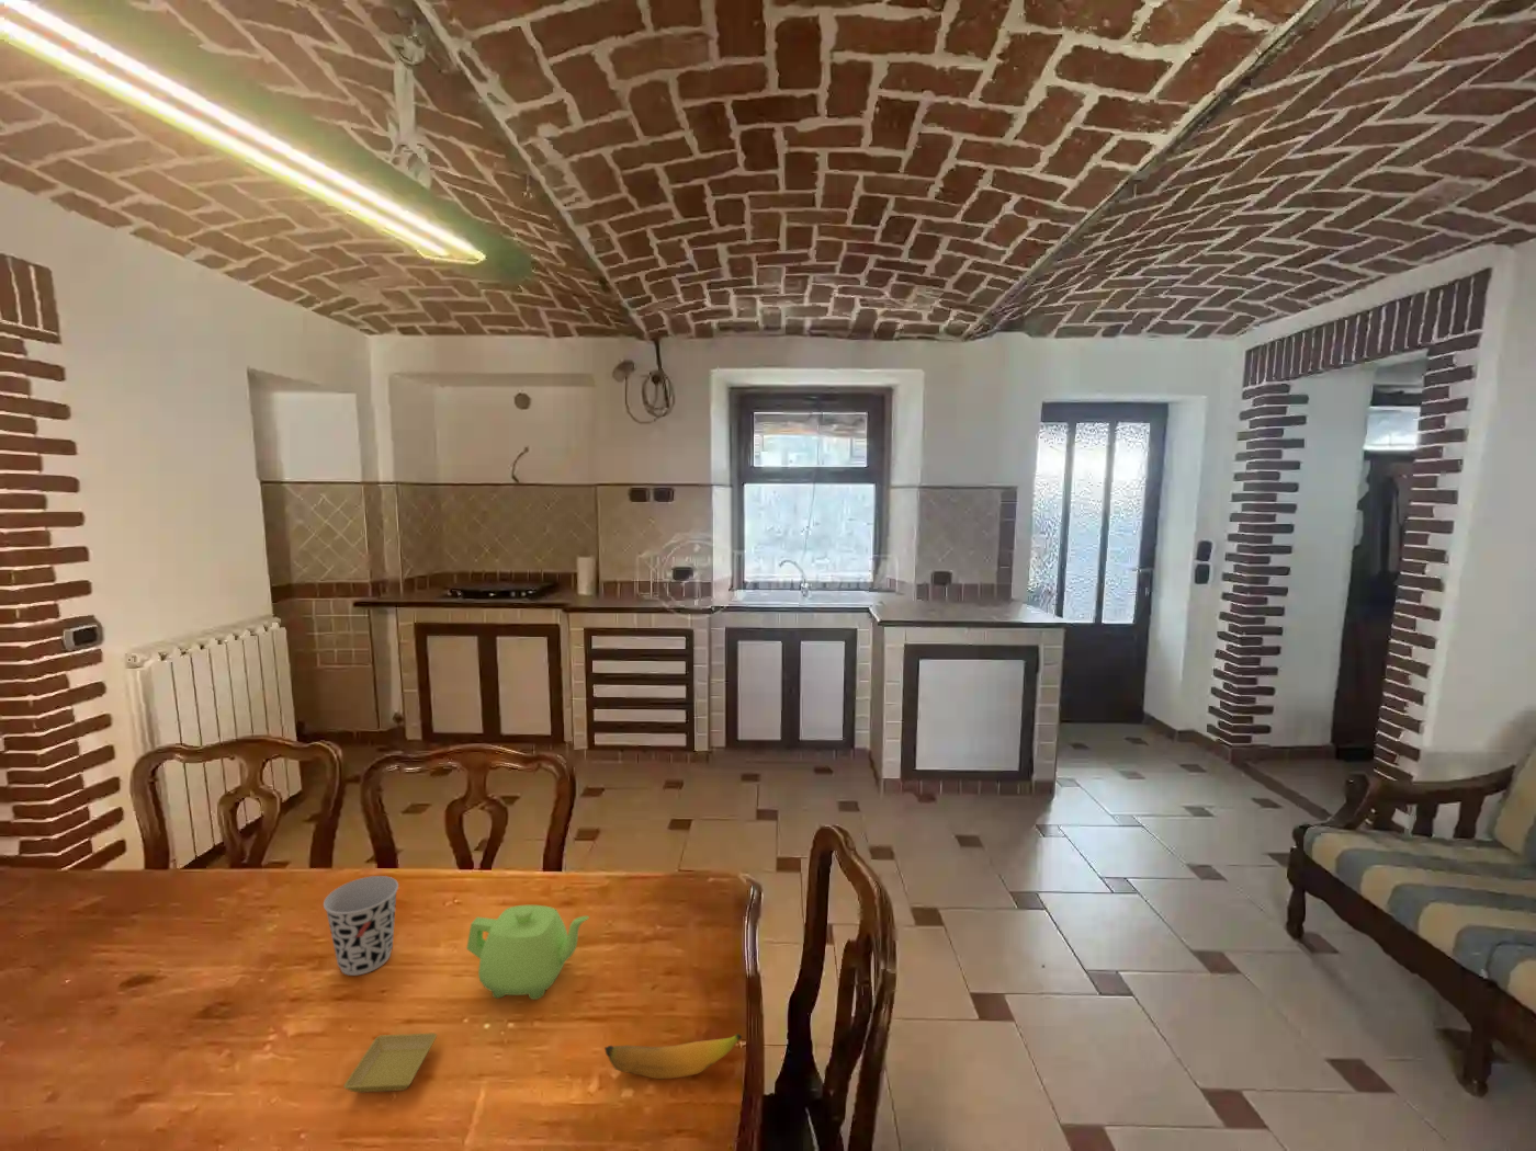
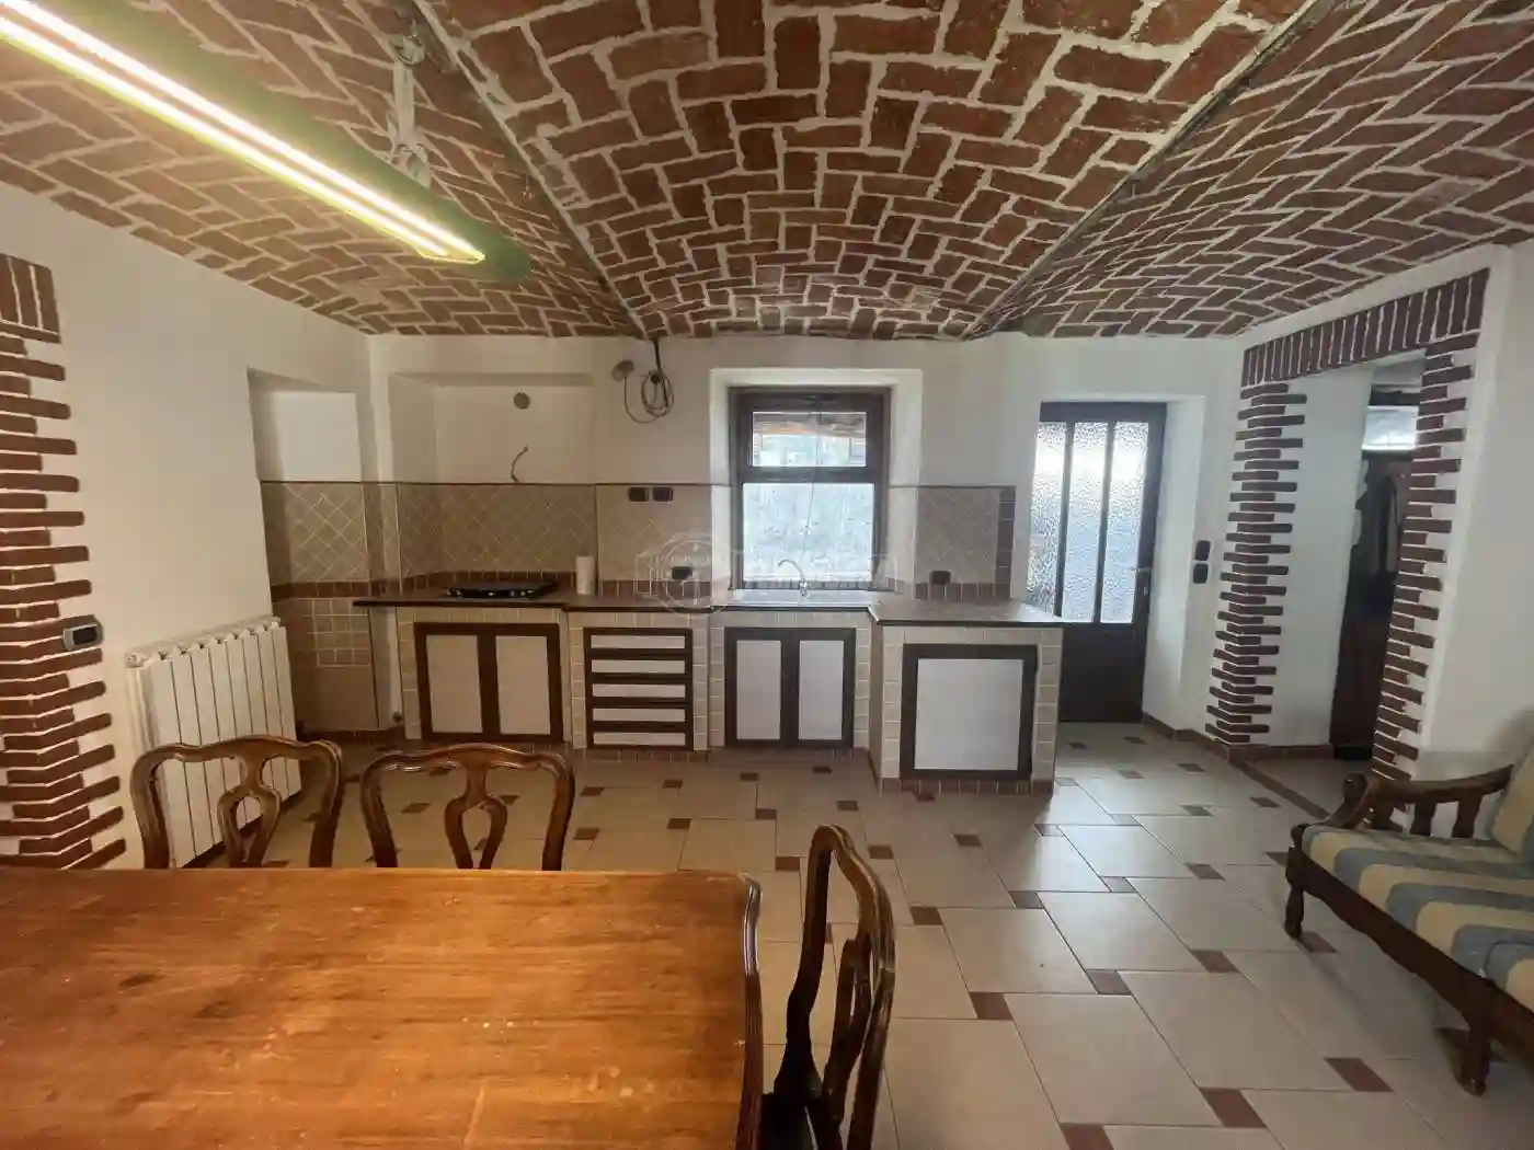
- teapot [466,904,590,1001]
- banana [604,1033,743,1080]
- saucer [343,1033,438,1093]
- cup [323,875,399,977]
